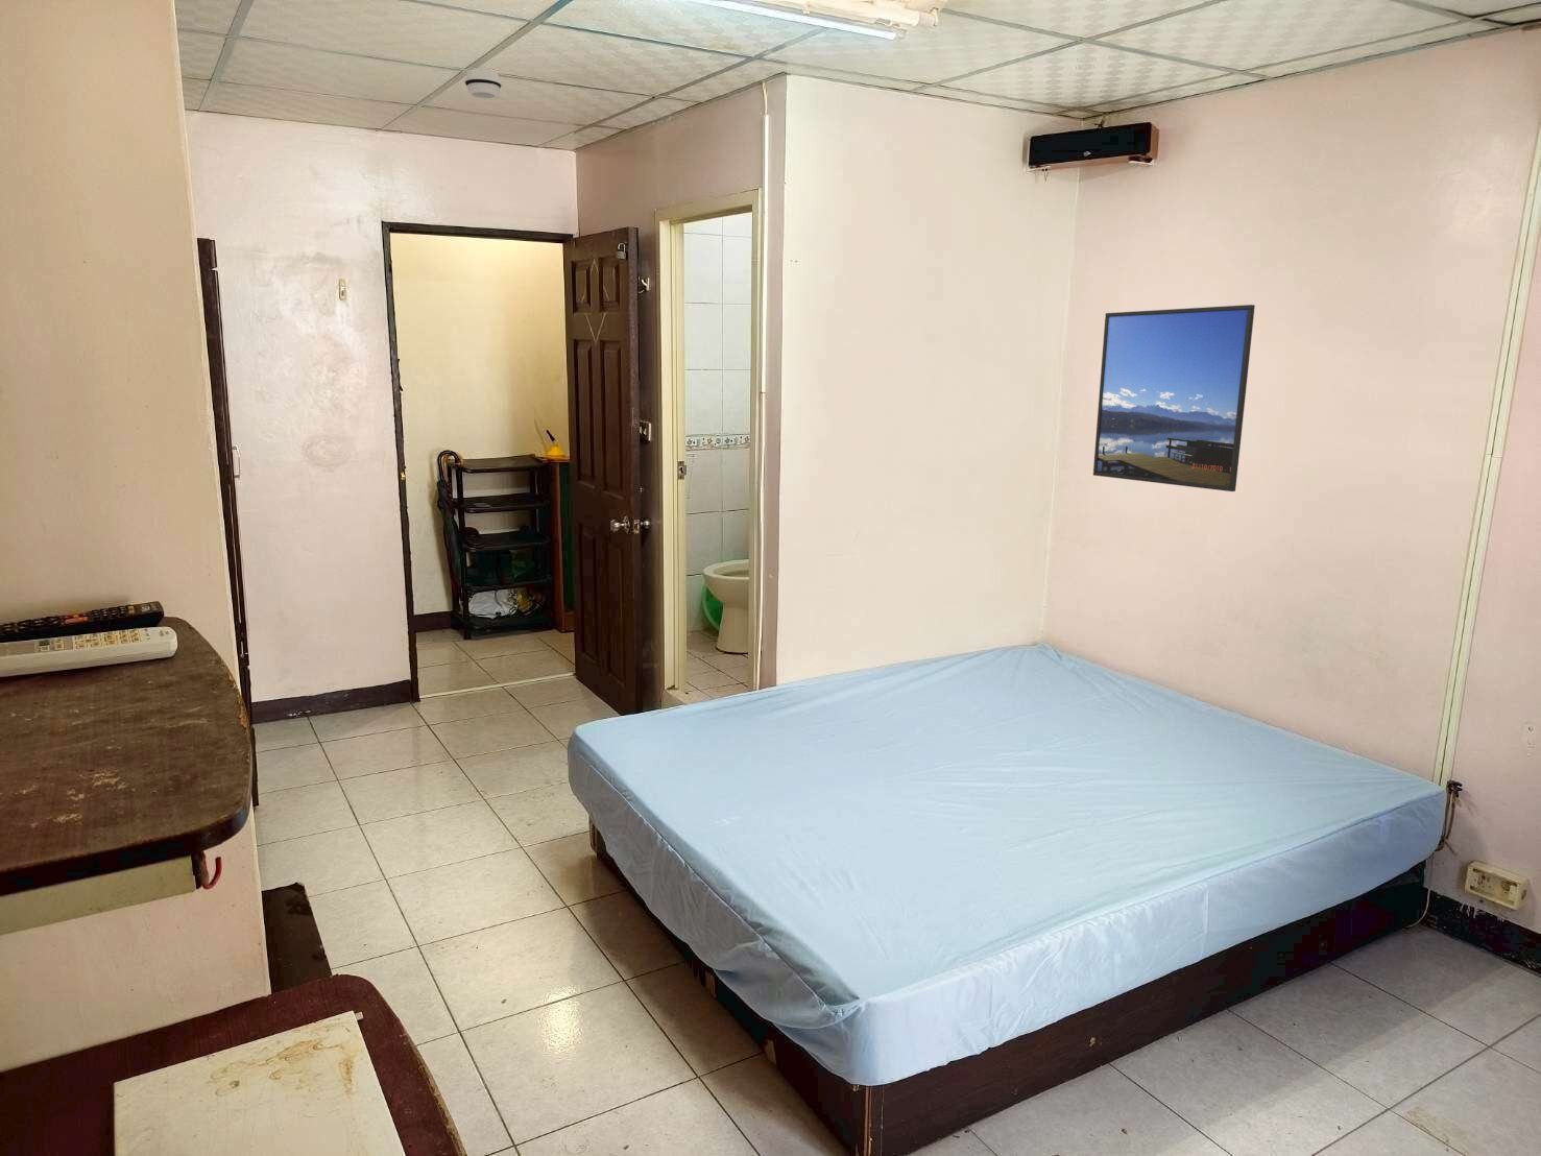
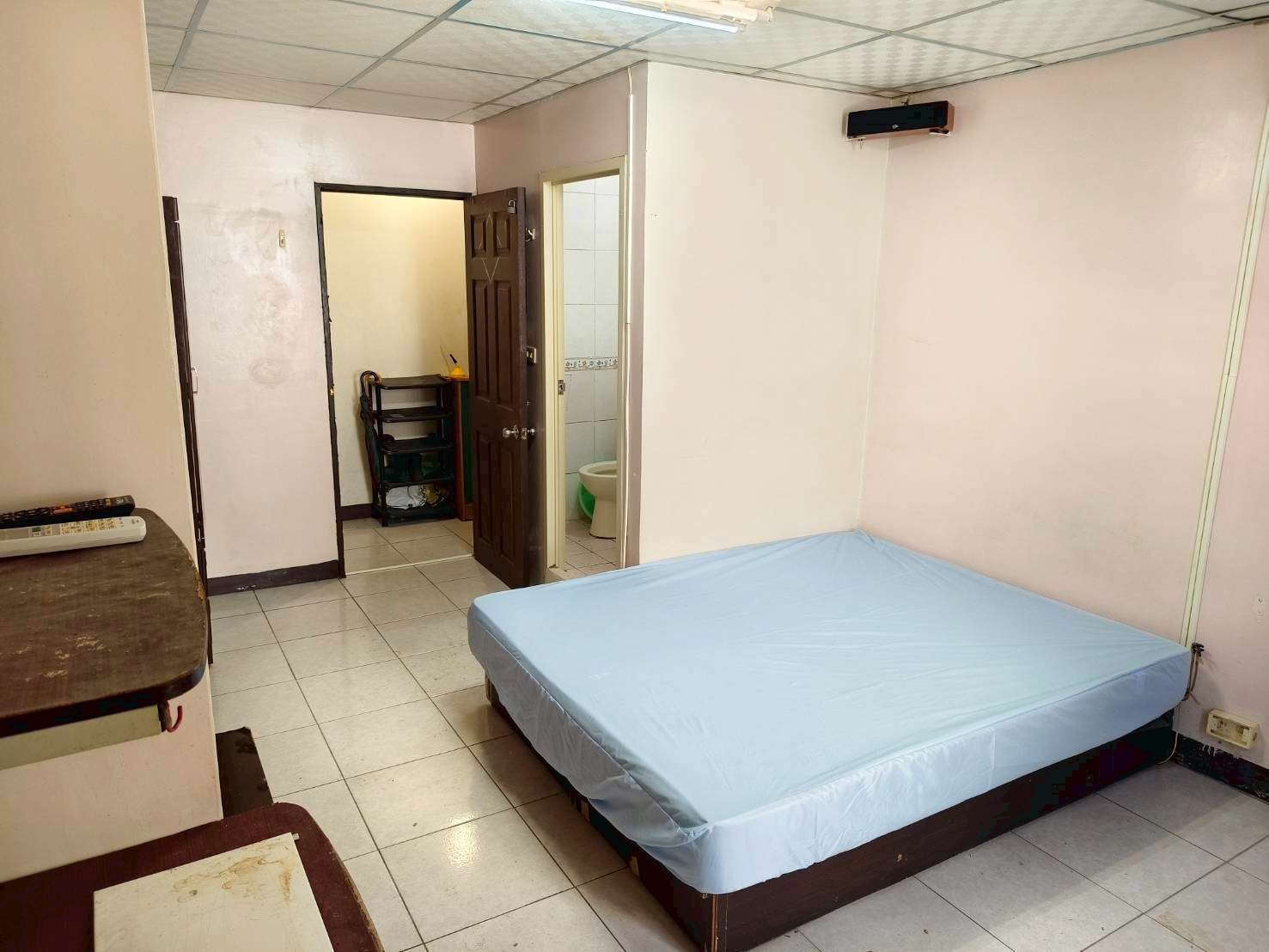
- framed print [1093,304,1256,493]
- smoke detector [463,68,503,100]
